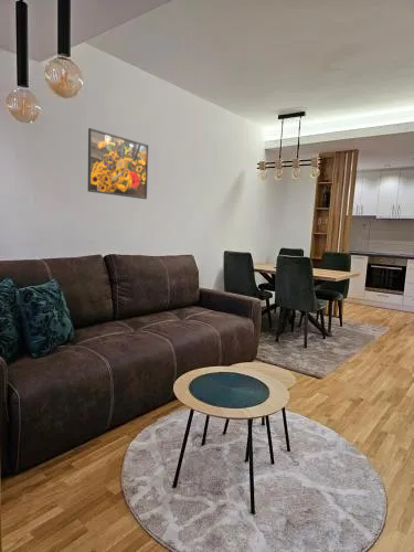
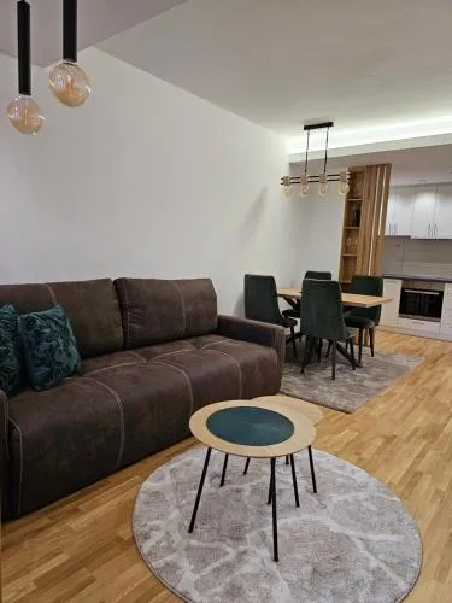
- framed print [87,127,149,200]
